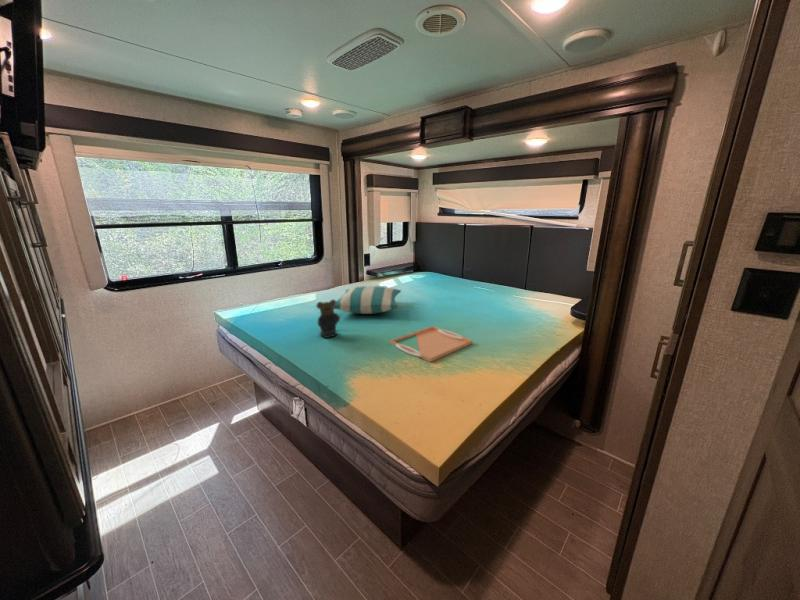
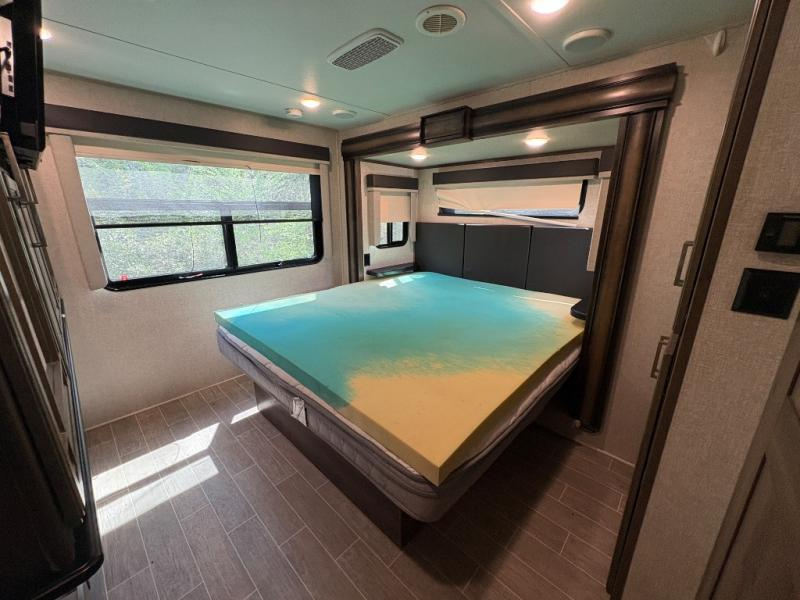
- pillow [334,285,402,315]
- serving tray [389,325,474,363]
- teddy bear [315,298,341,339]
